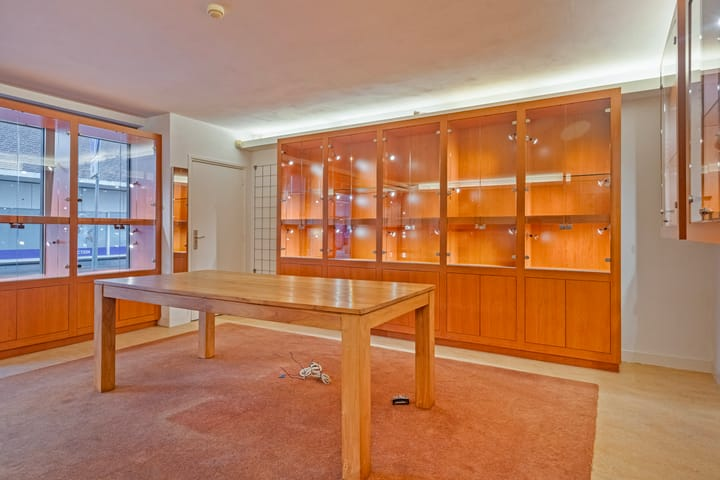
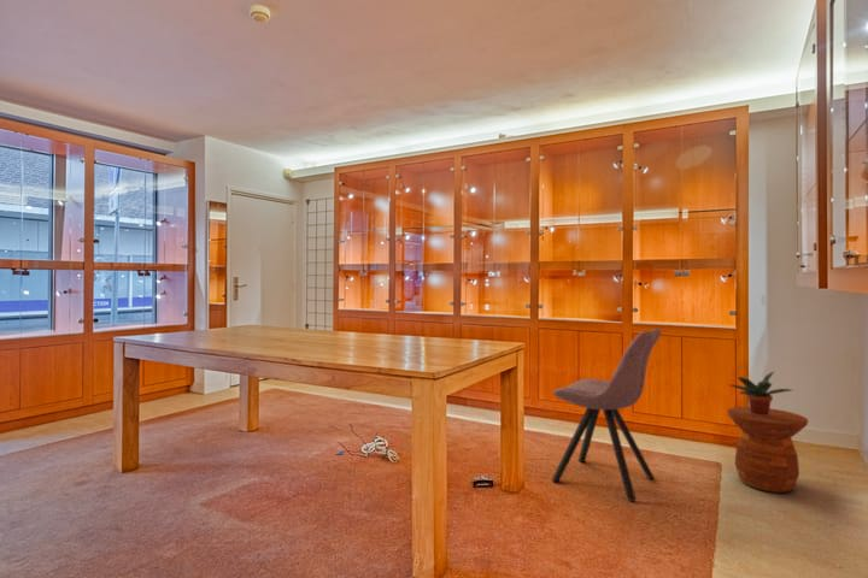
+ side table [726,406,810,494]
+ potted plant [729,370,796,415]
+ chair [551,328,662,502]
